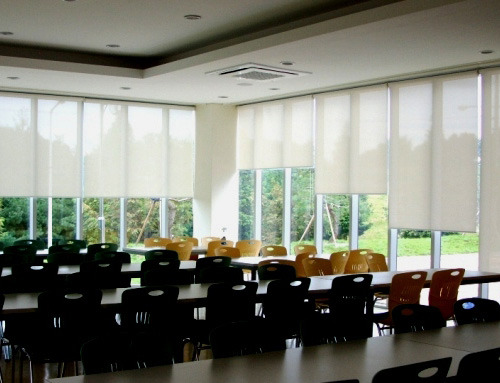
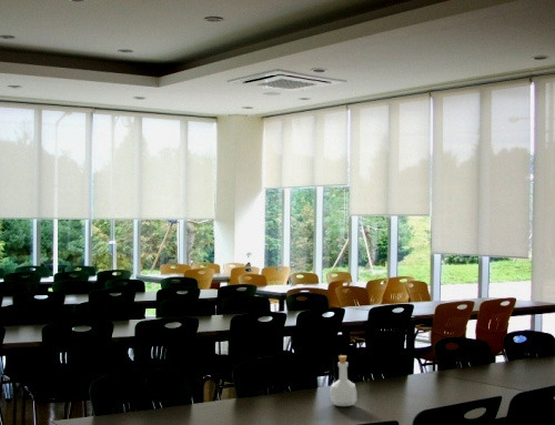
+ bottle [330,354,357,407]
